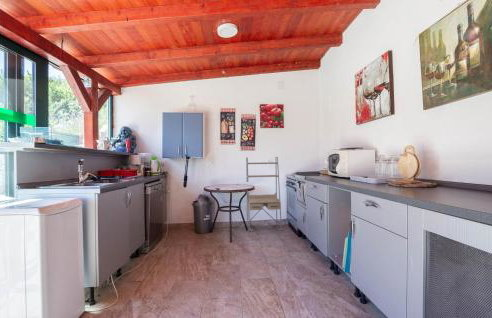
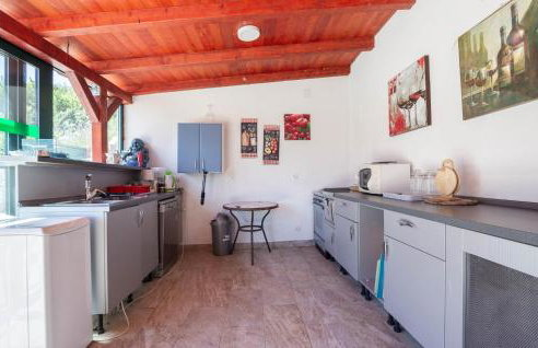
- shelving unit [245,156,283,233]
